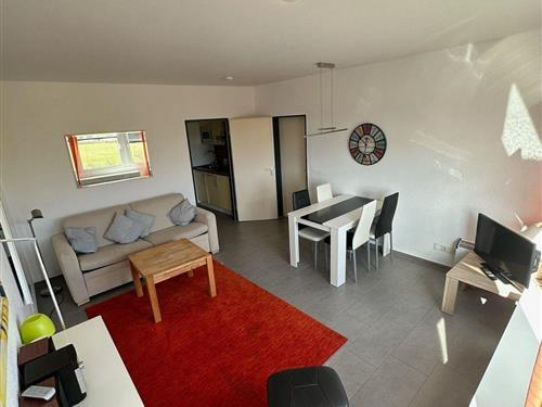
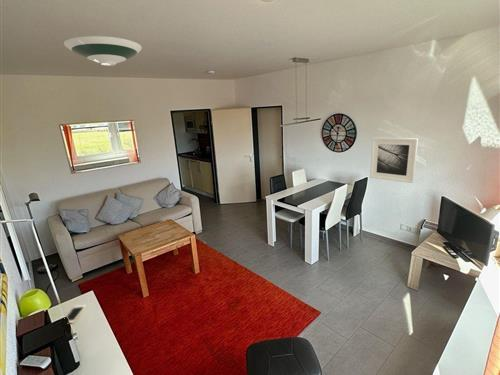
+ cell phone [65,304,87,324]
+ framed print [369,137,419,184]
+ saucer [63,35,143,67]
